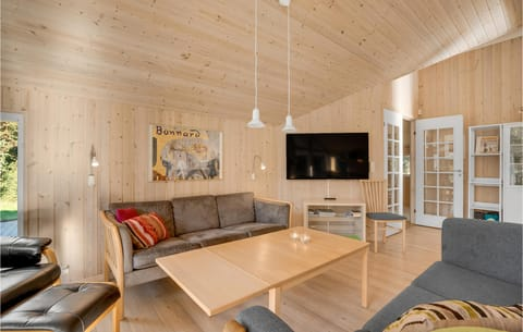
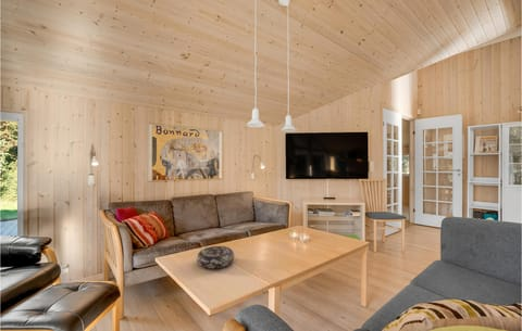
+ decorative bowl [196,245,235,270]
